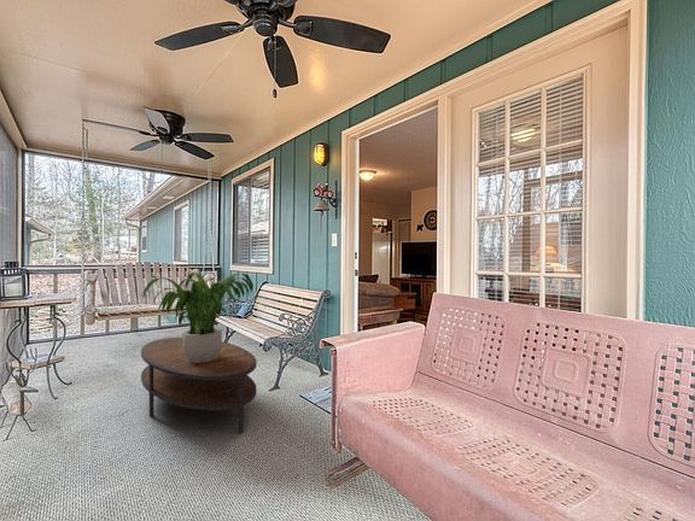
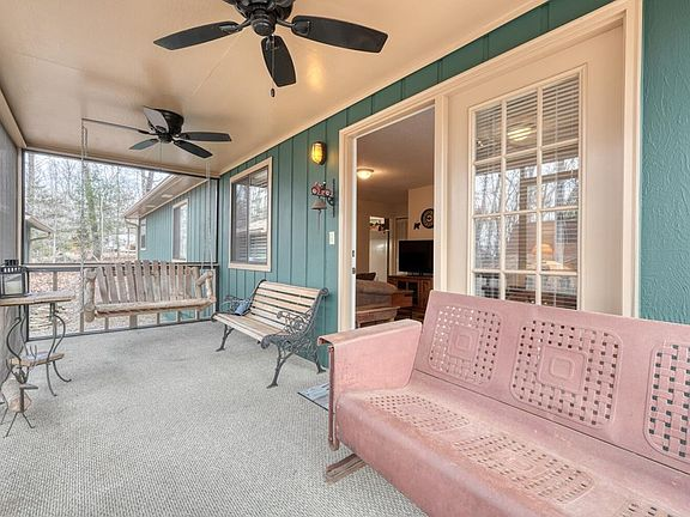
- potted plant [141,271,255,363]
- coffee table [140,336,258,434]
